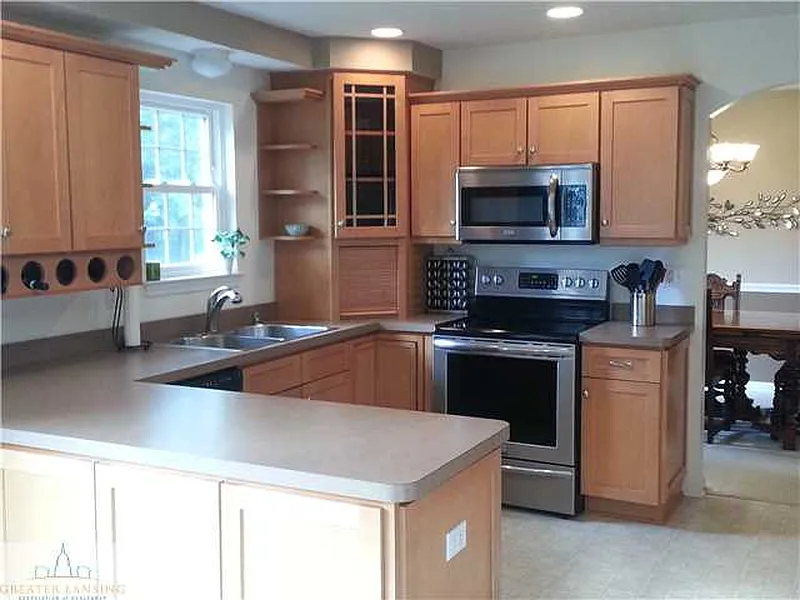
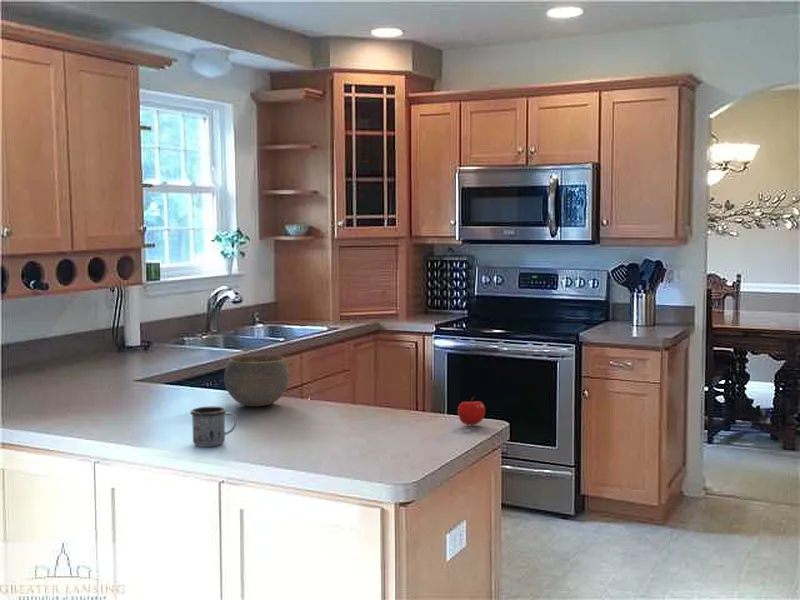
+ bowl [223,353,291,407]
+ apple [457,396,486,426]
+ mug [190,406,238,448]
